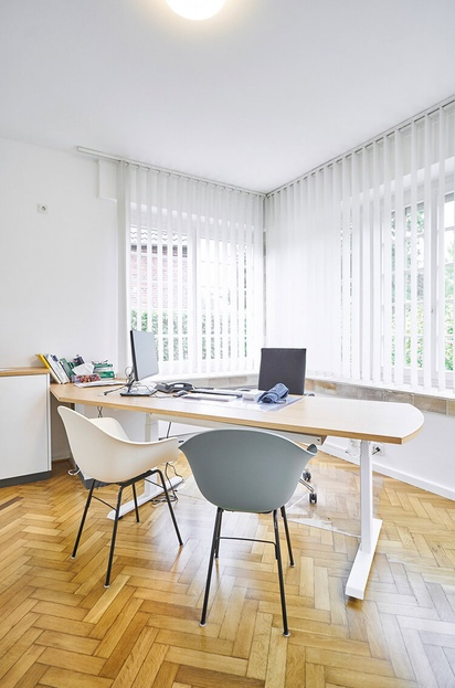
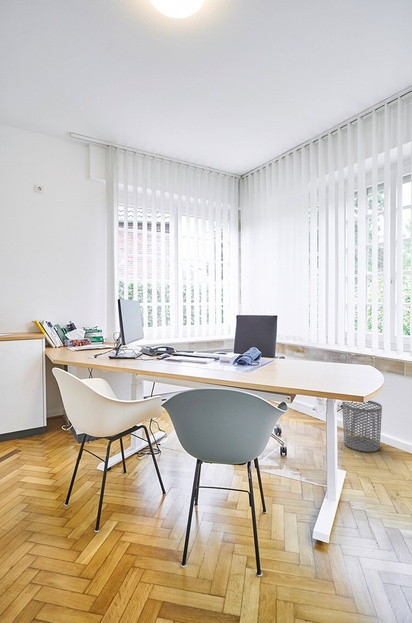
+ waste bin [341,400,383,453]
